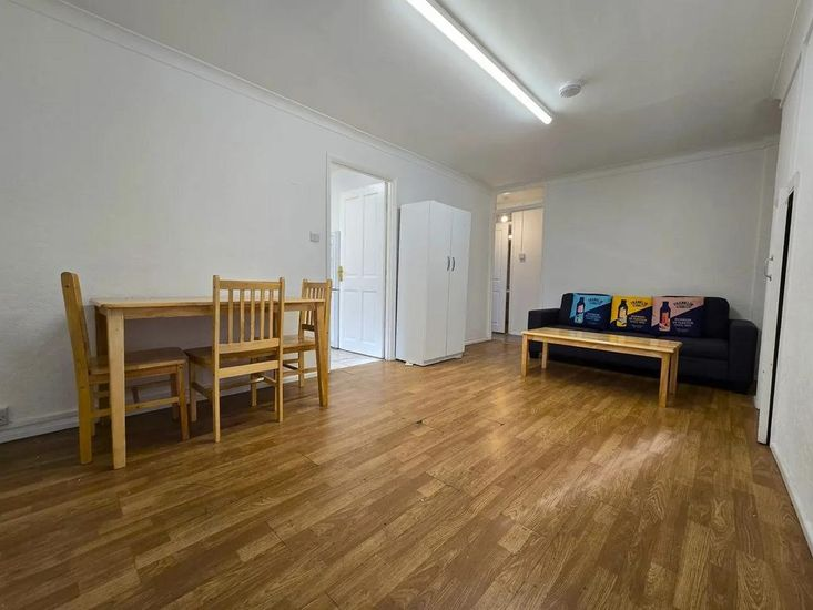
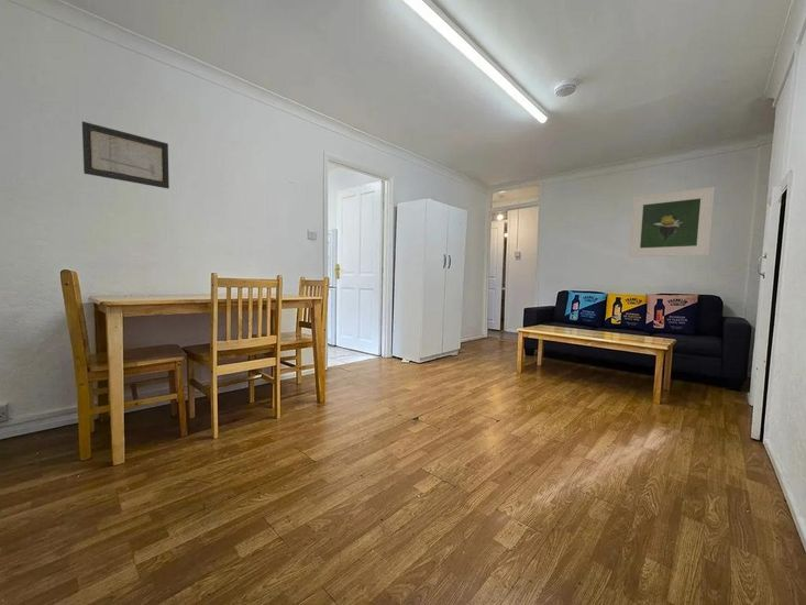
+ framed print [628,186,716,258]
+ wall art [81,120,170,189]
